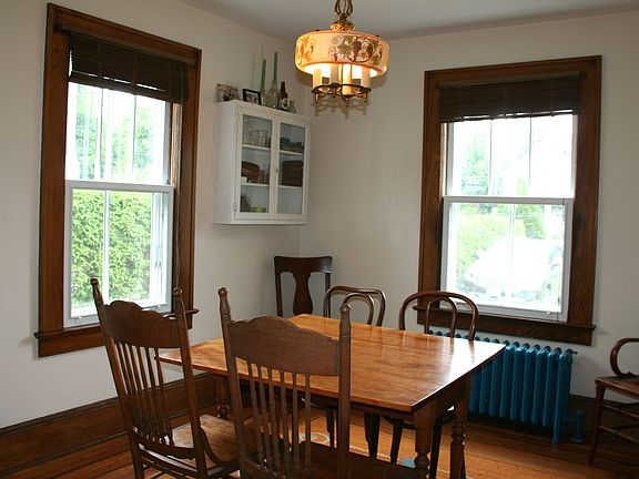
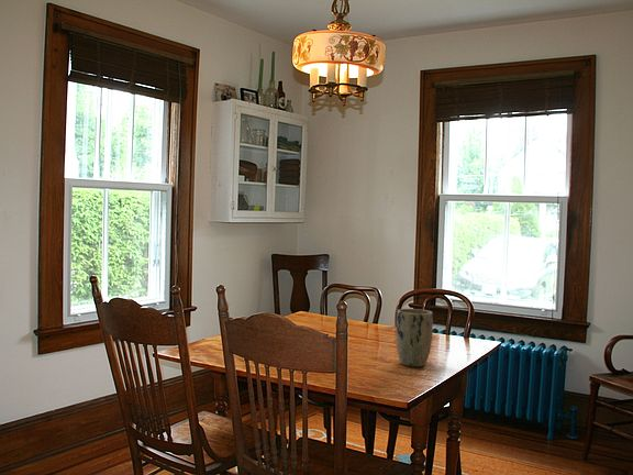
+ plant pot [396,308,434,368]
